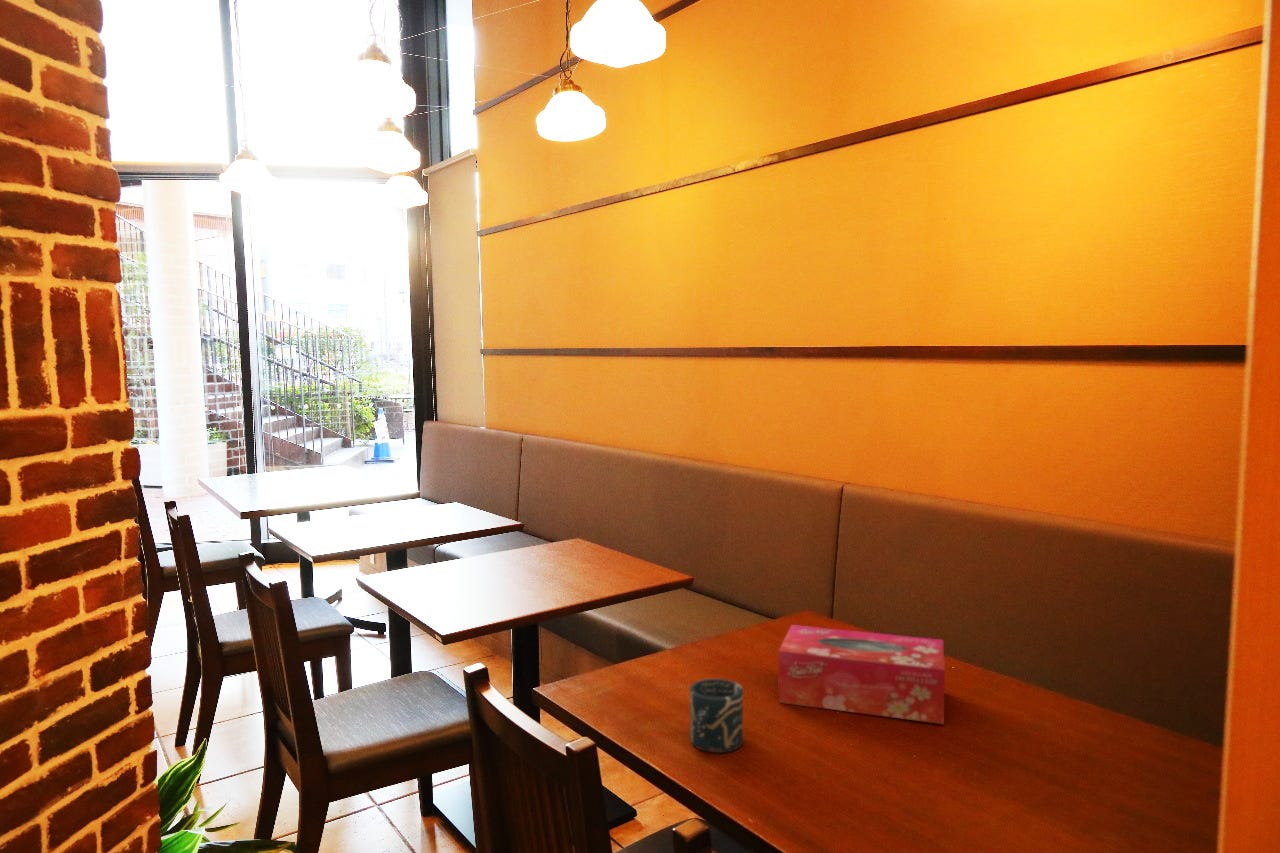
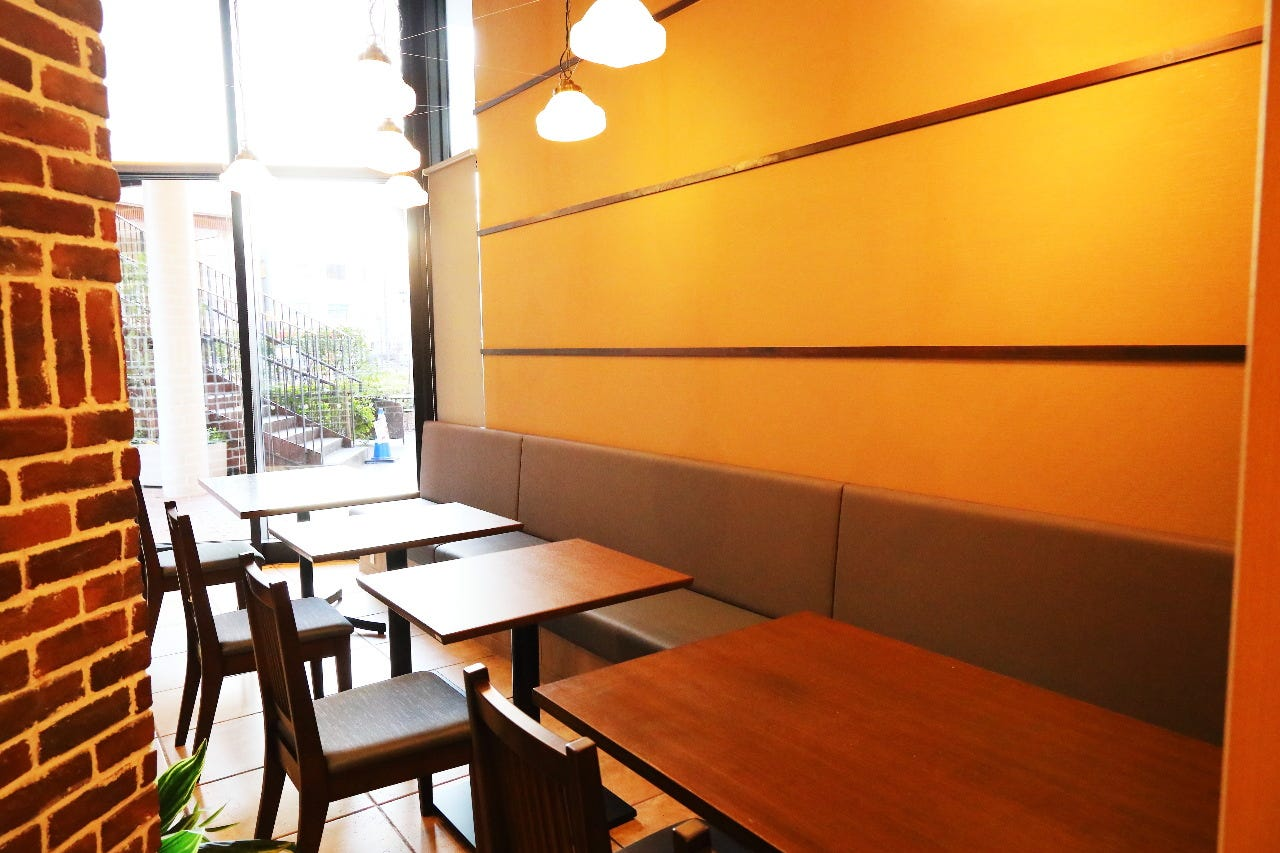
- cup [689,678,744,754]
- tissue box [777,624,946,725]
